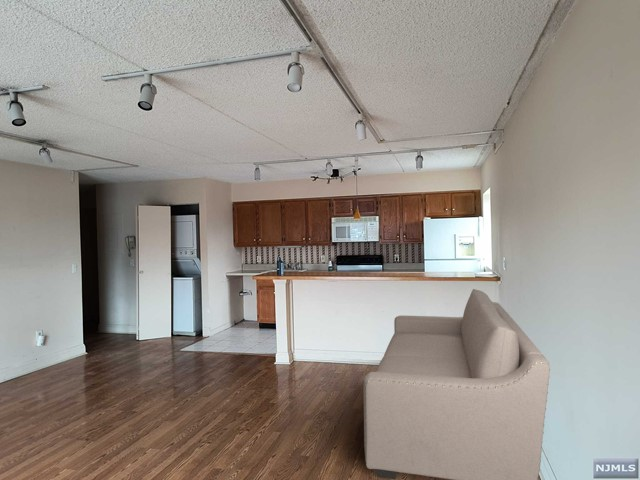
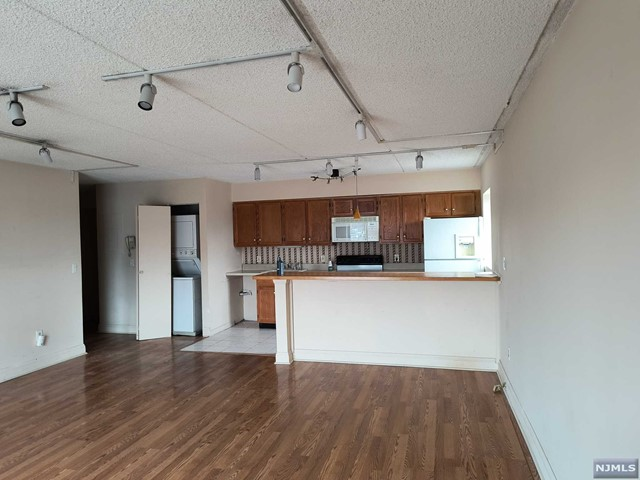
- sofa [362,288,551,480]
